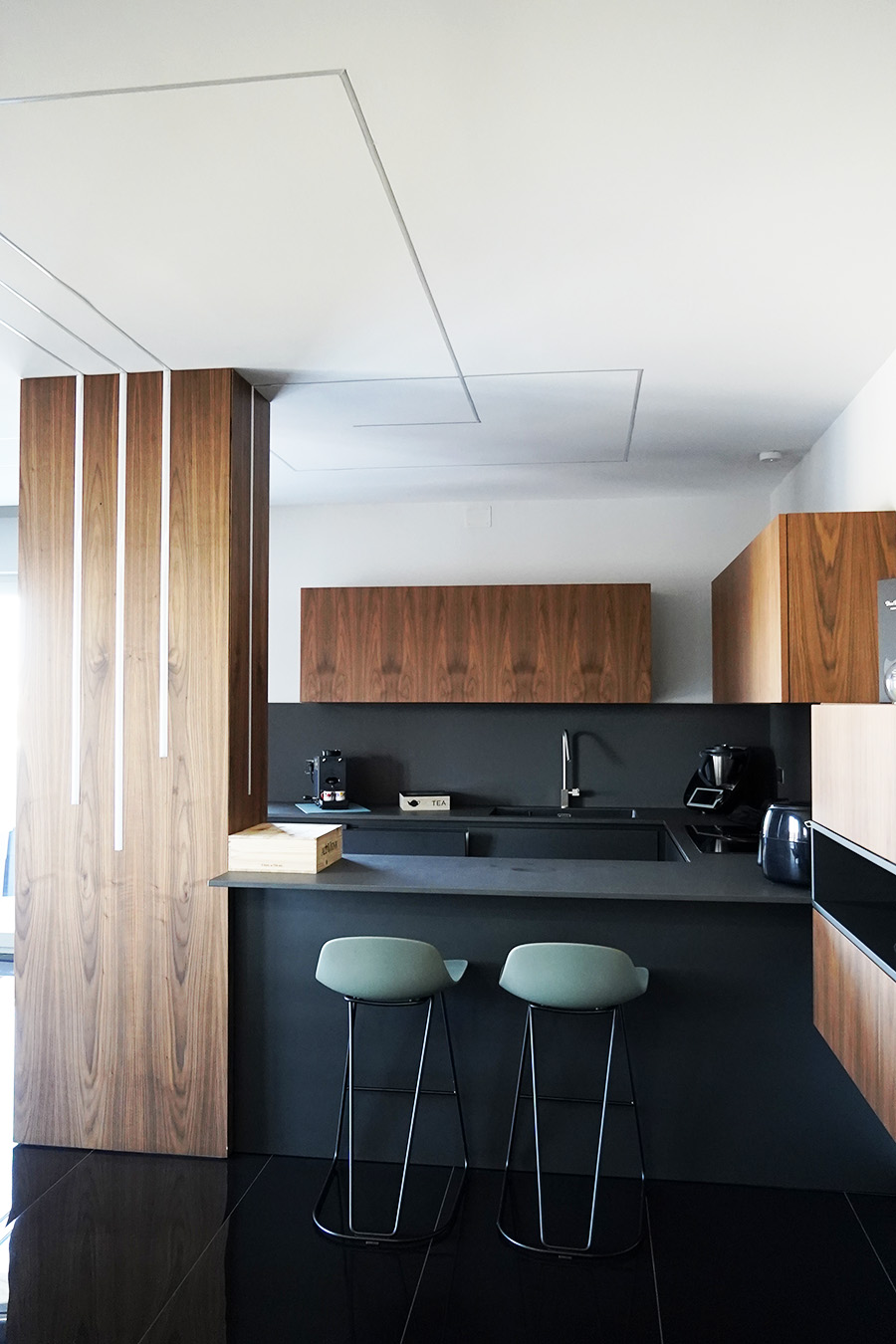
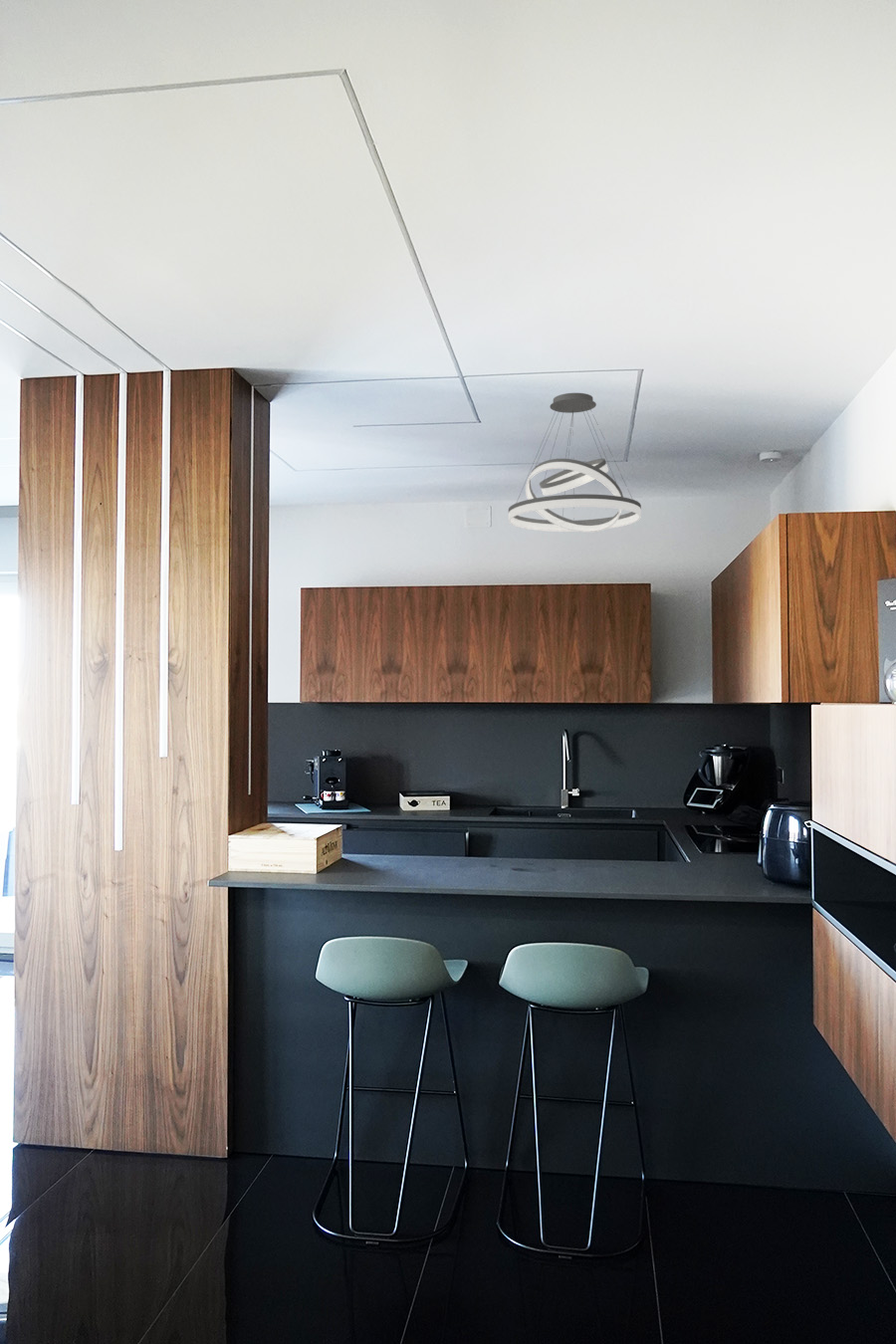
+ pendant light [508,392,642,534]
